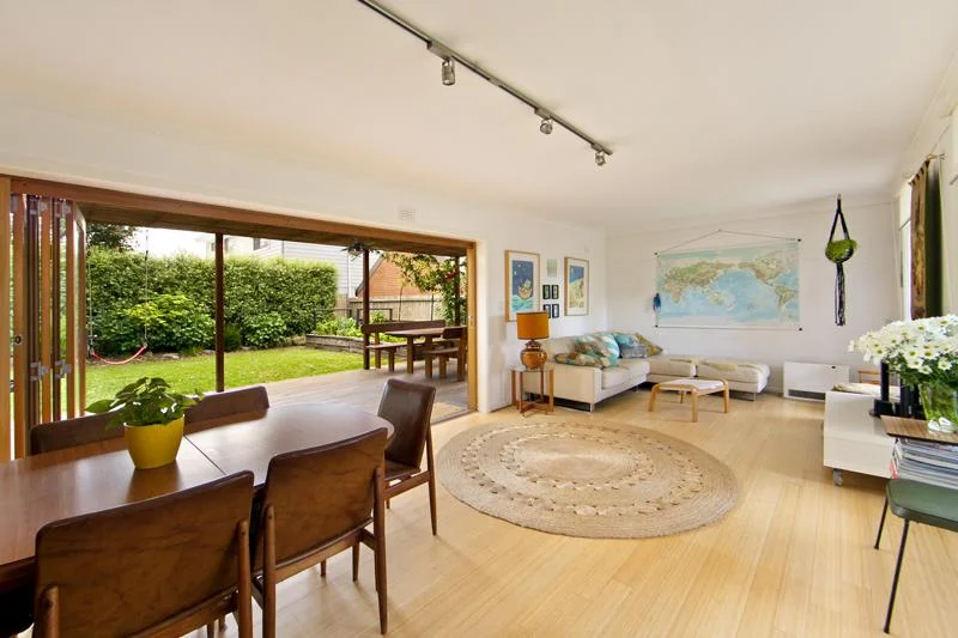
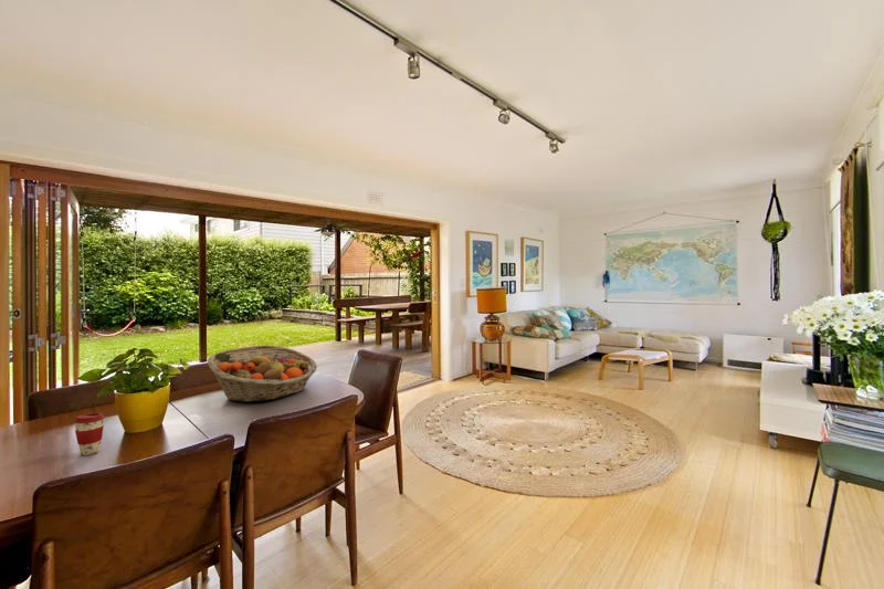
+ coffee cup [73,412,106,456]
+ fruit basket [207,345,318,403]
